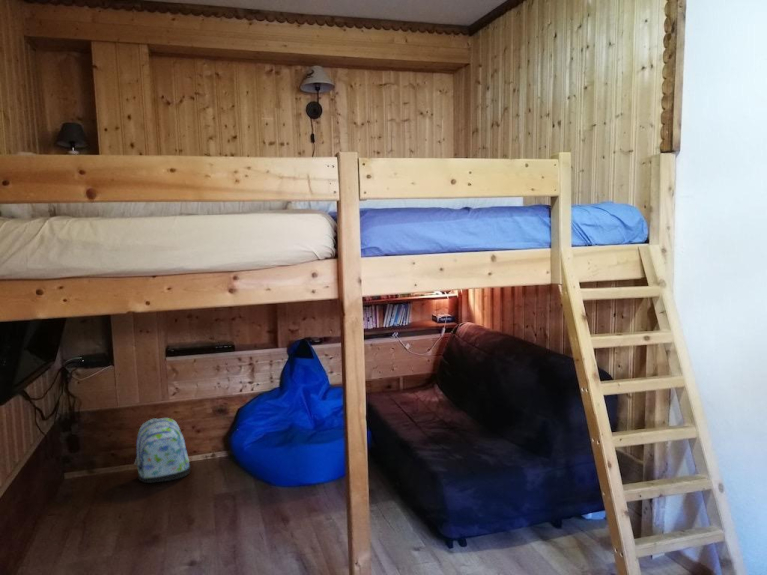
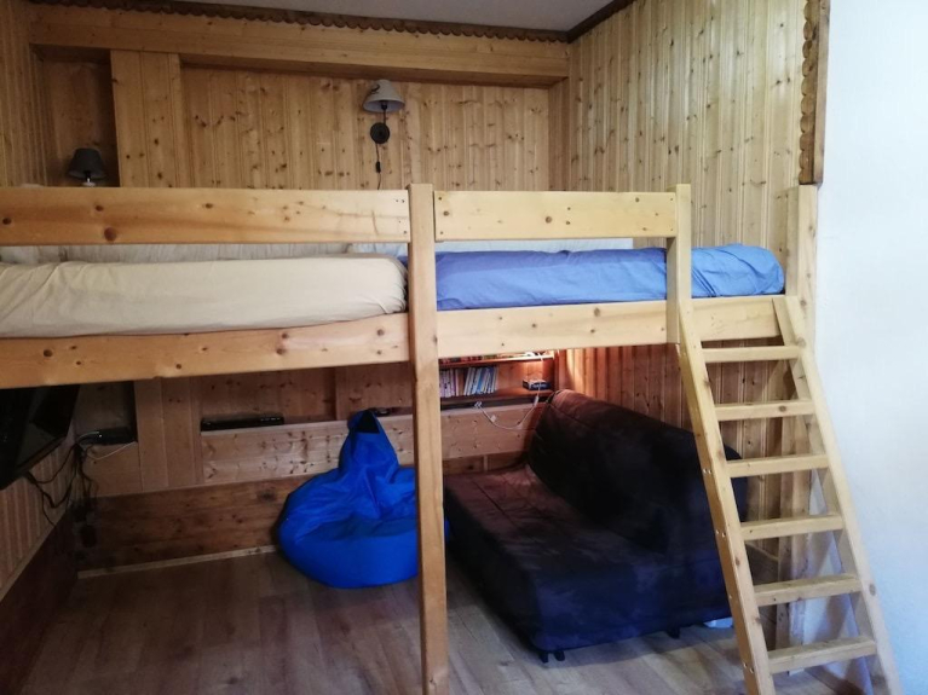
- backpack [133,417,192,484]
